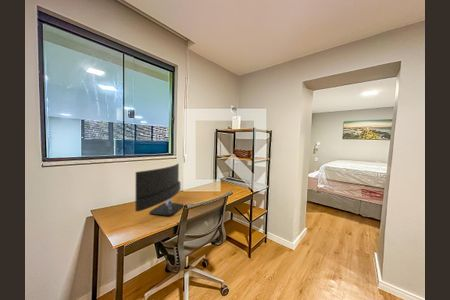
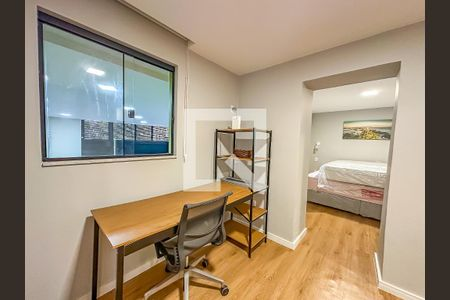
- computer monitor [135,163,185,217]
